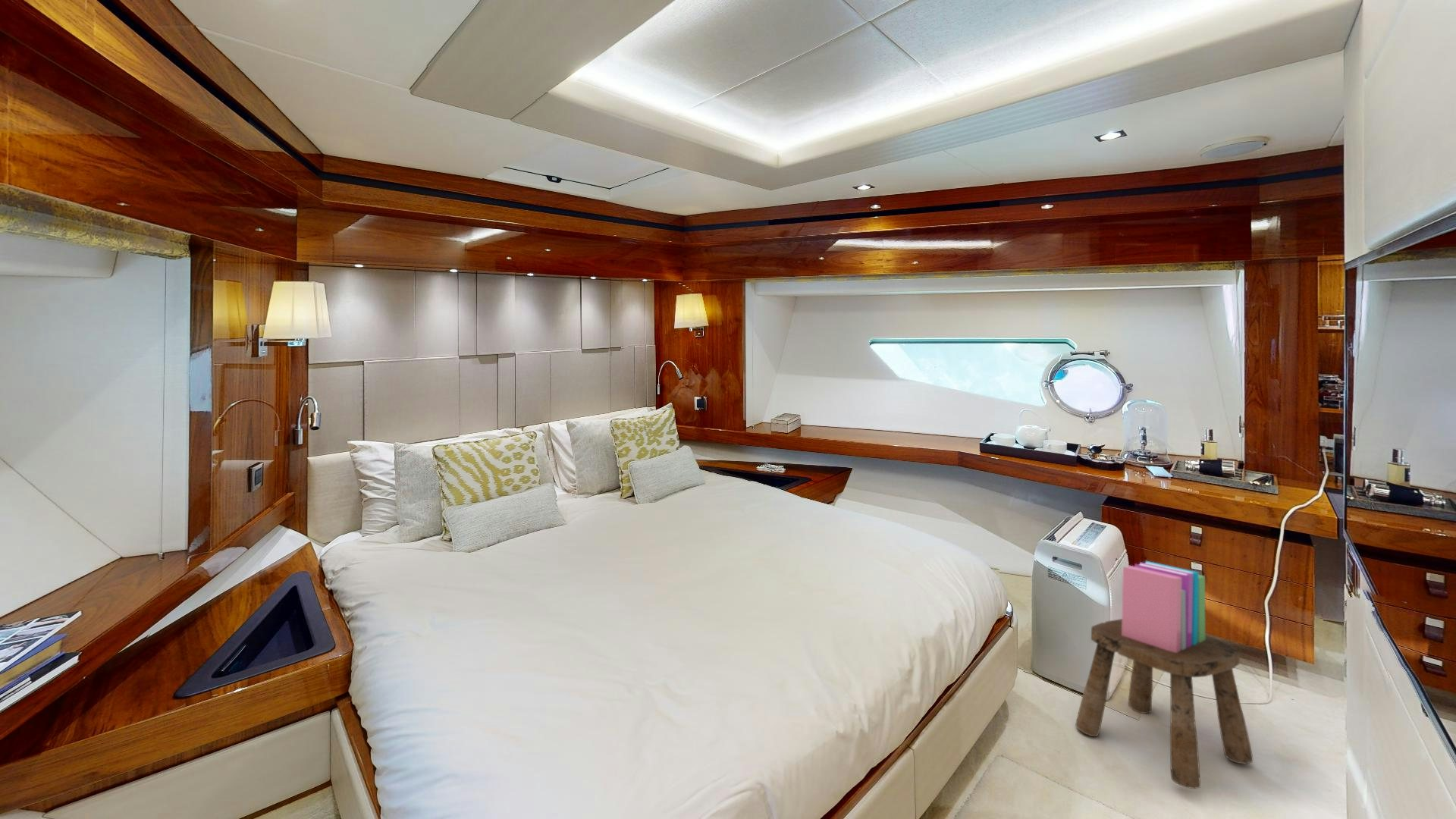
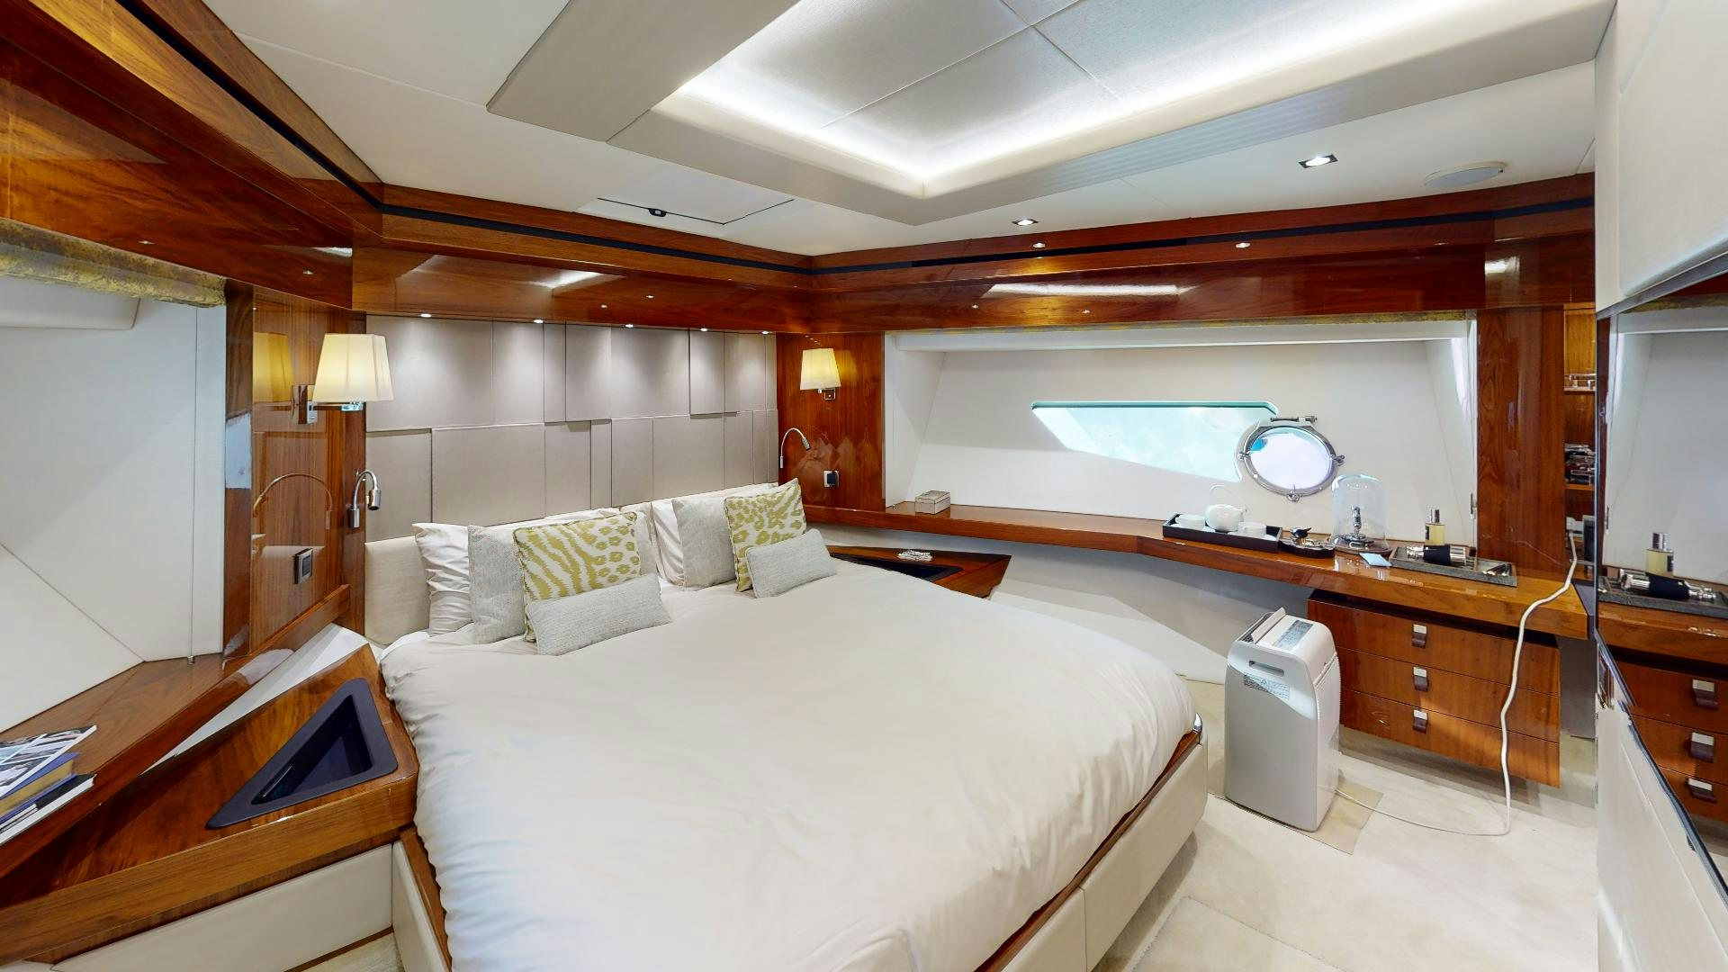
- stool [1075,618,1254,789]
- books [1122,560,1207,653]
